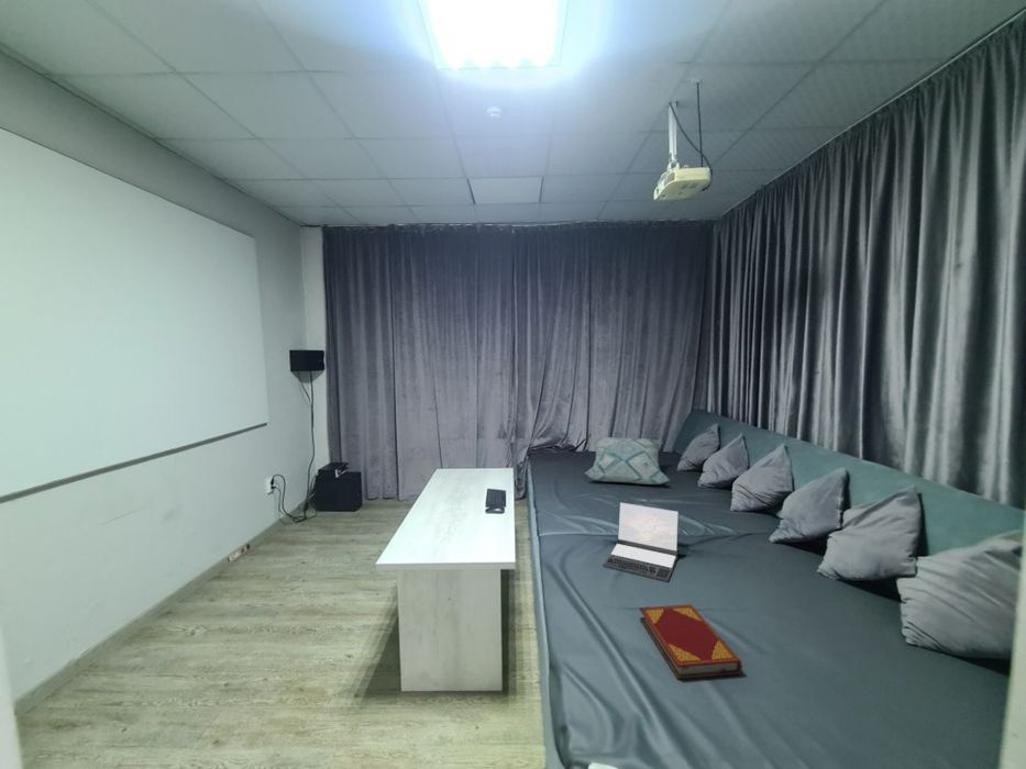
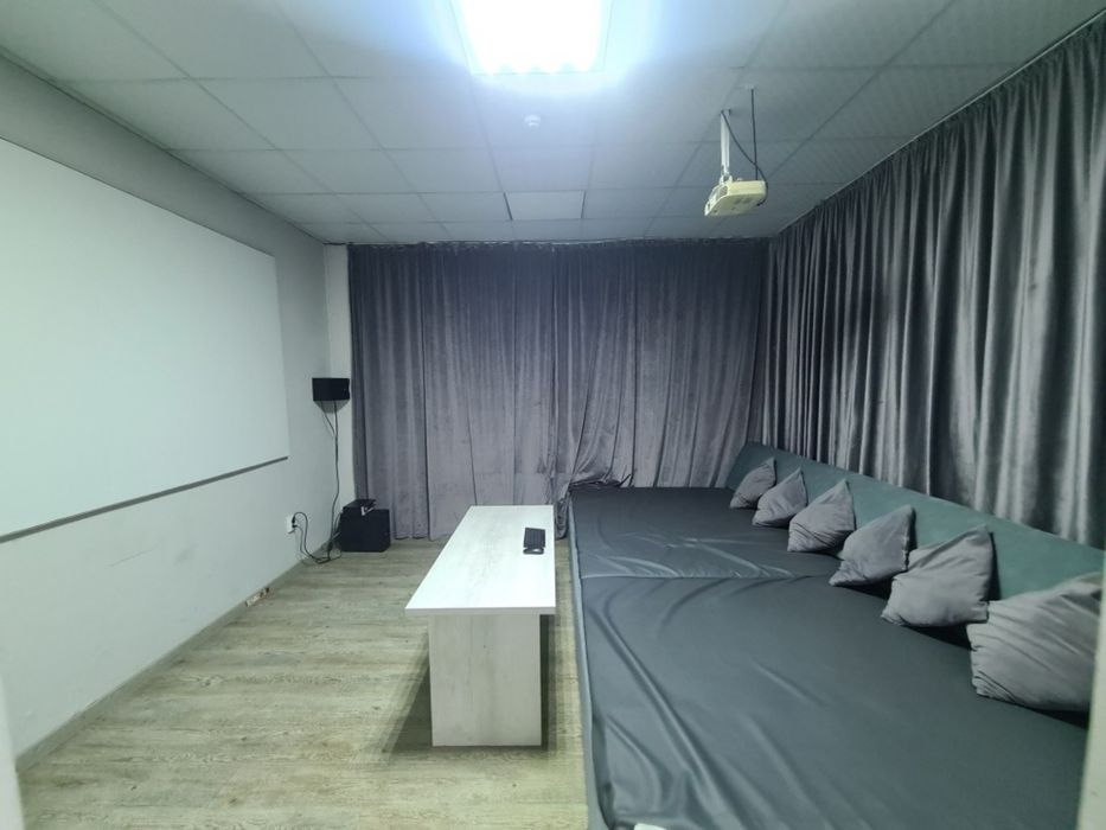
- hardback book [638,603,743,680]
- decorative pillow [584,436,670,486]
- laptop [602,501,680,582]
